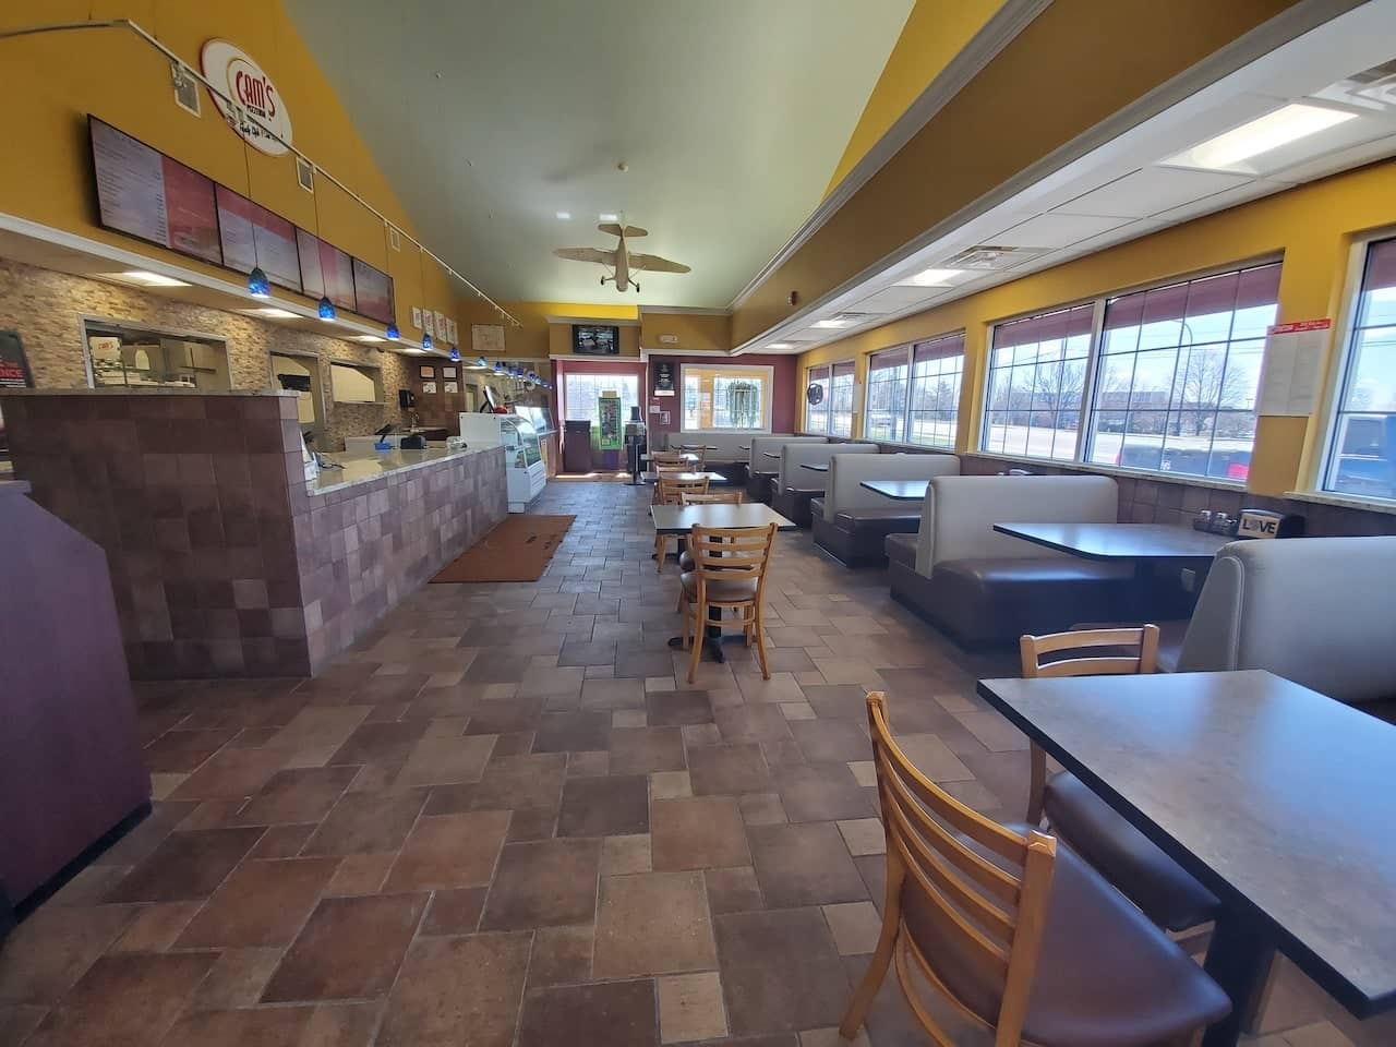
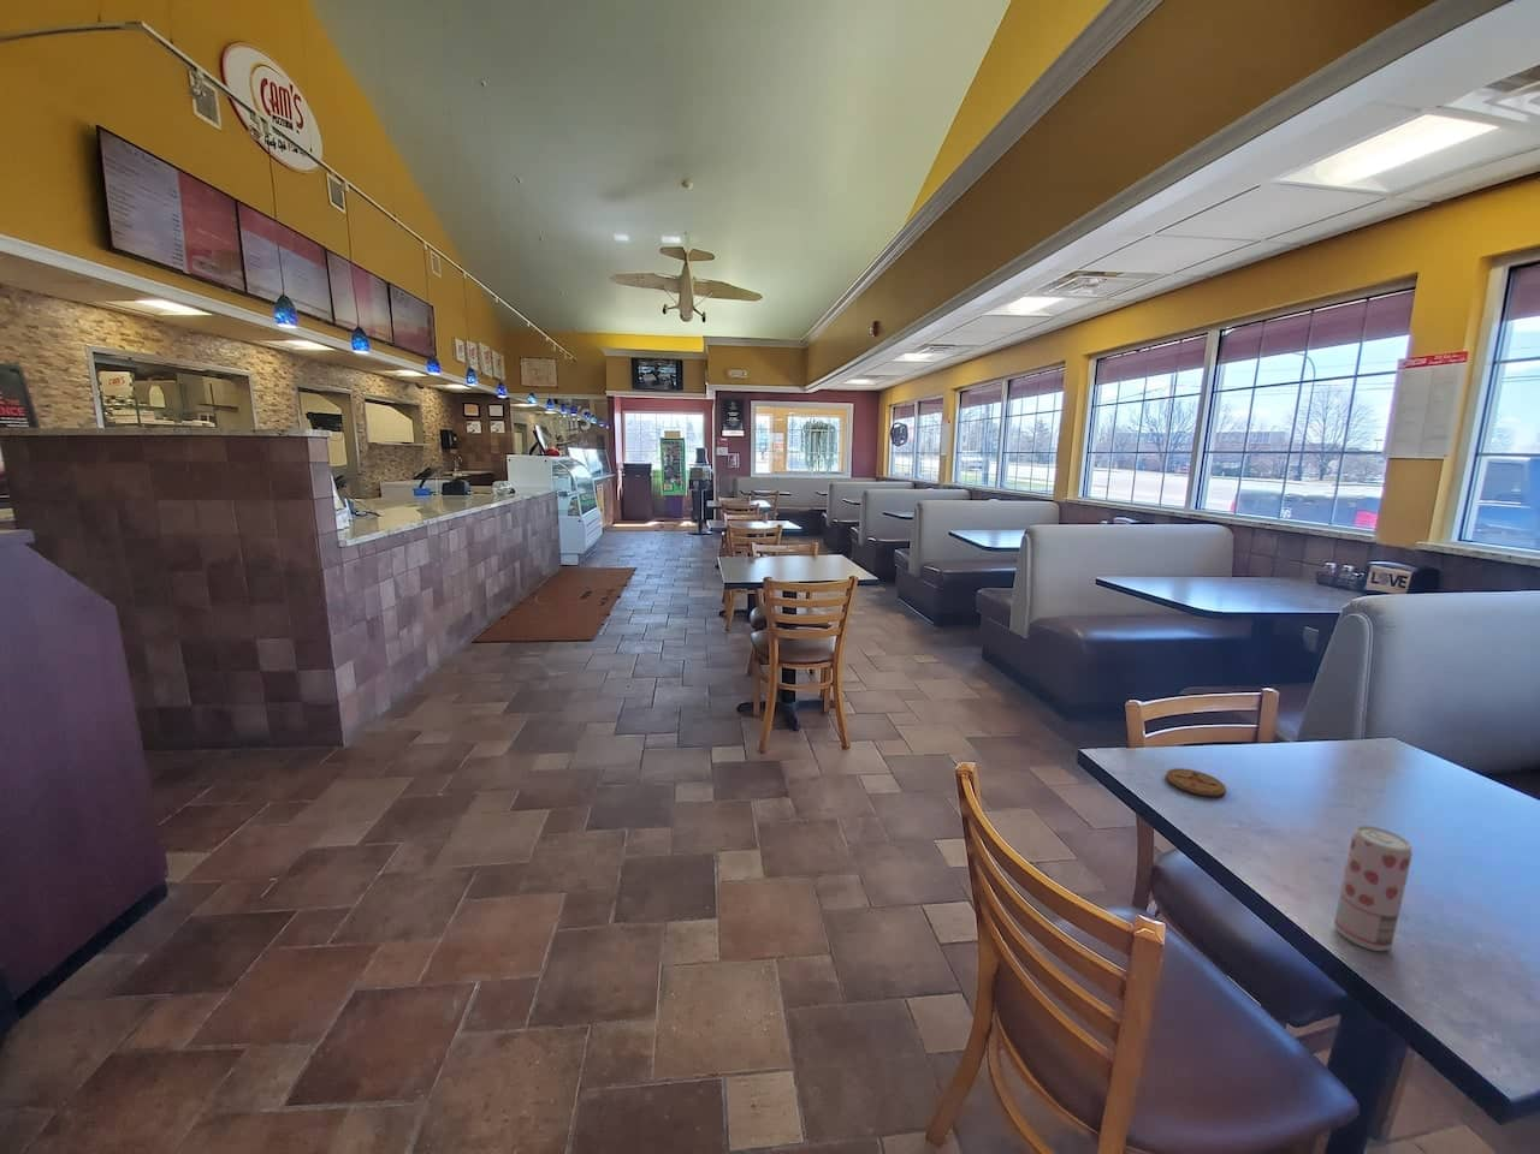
+ beverage can [1333,824,1414,952]
+ coaster [1164,767,1227,796]
